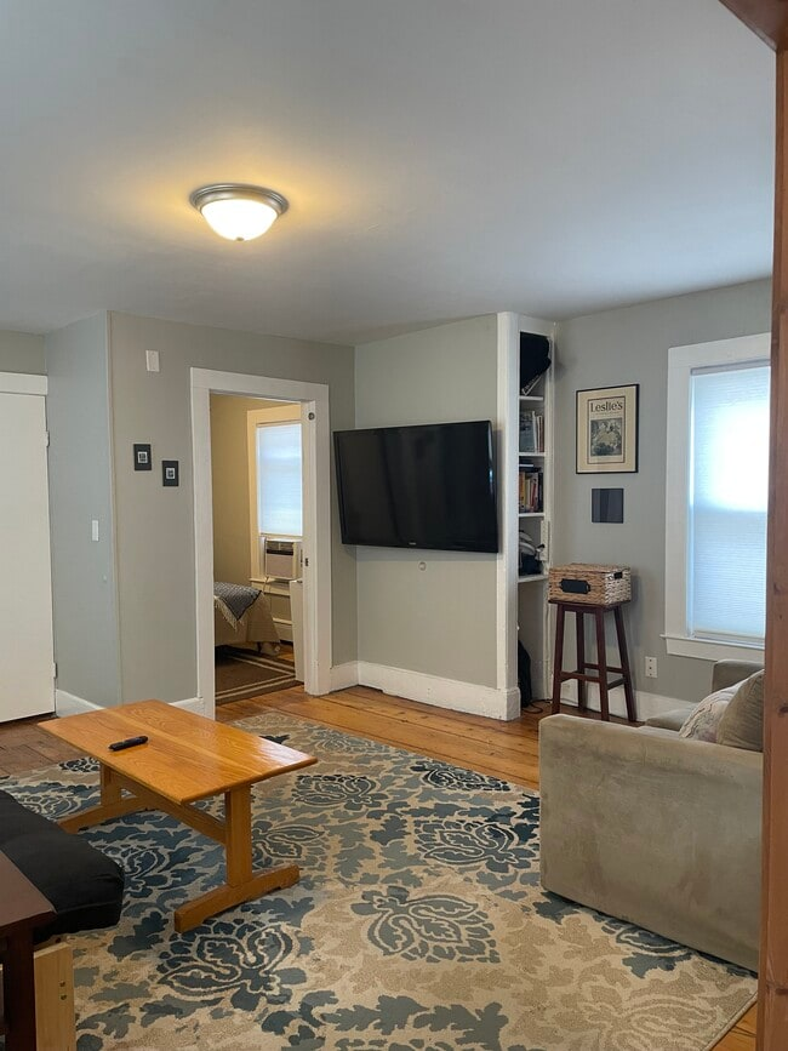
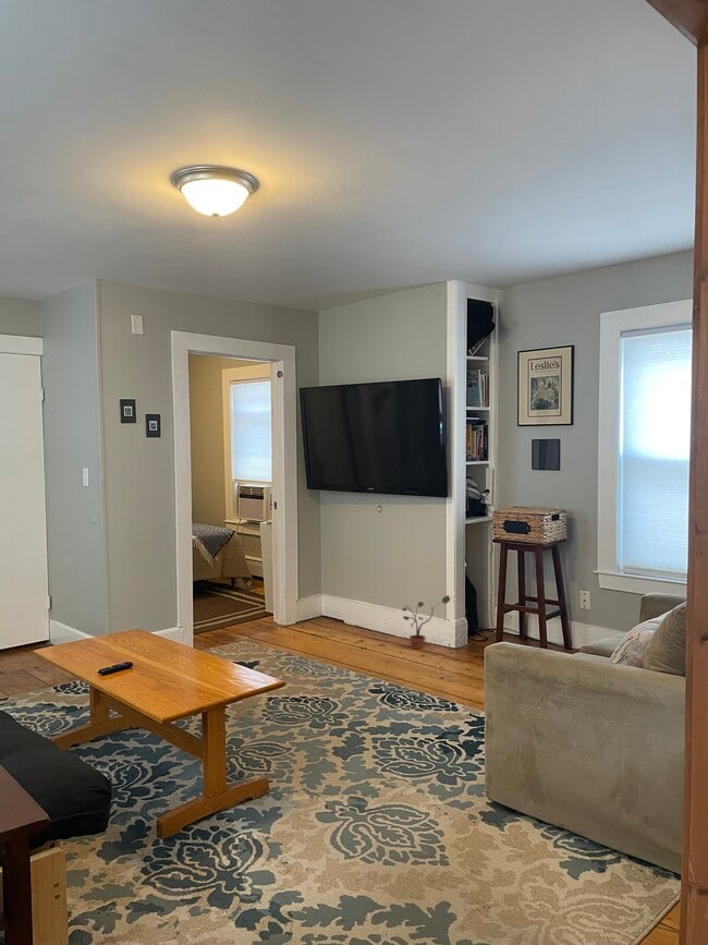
+ potted plant [402,594,451,650]
